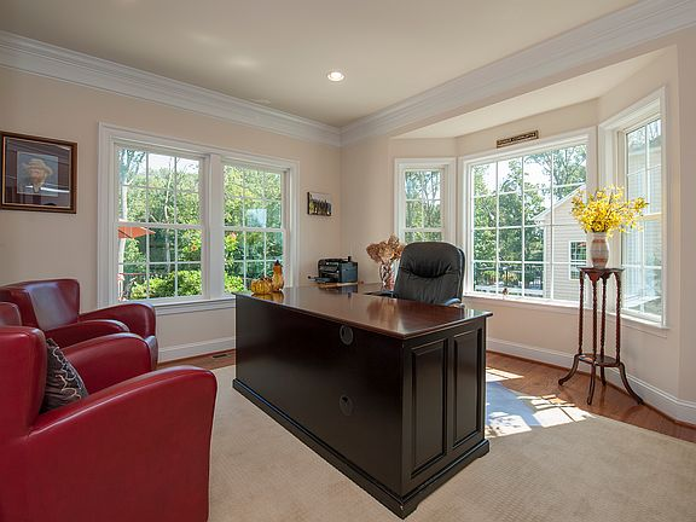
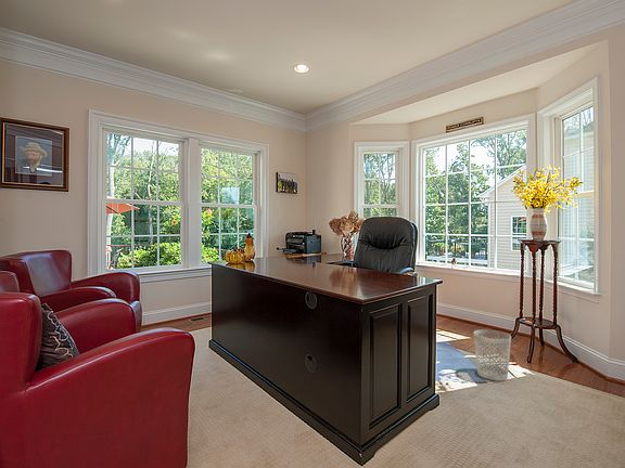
+ wastebasket [473,328,512,381]
